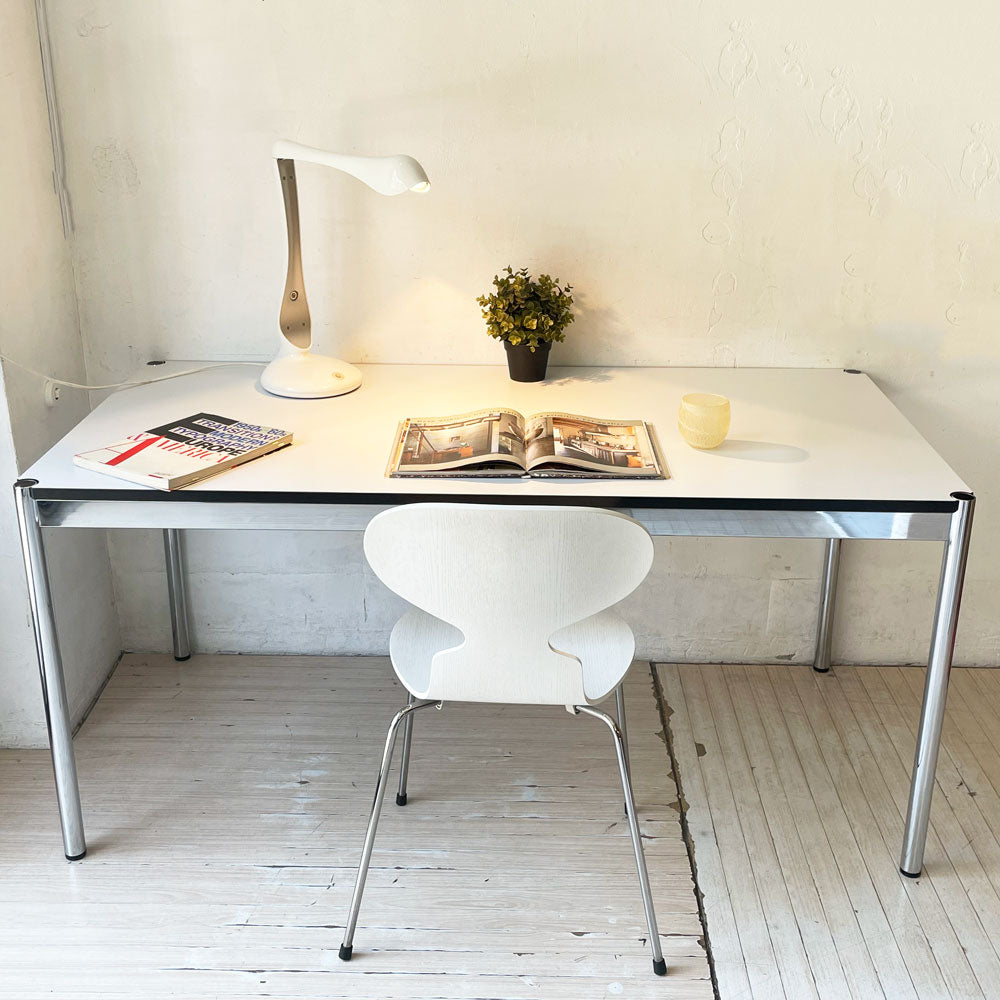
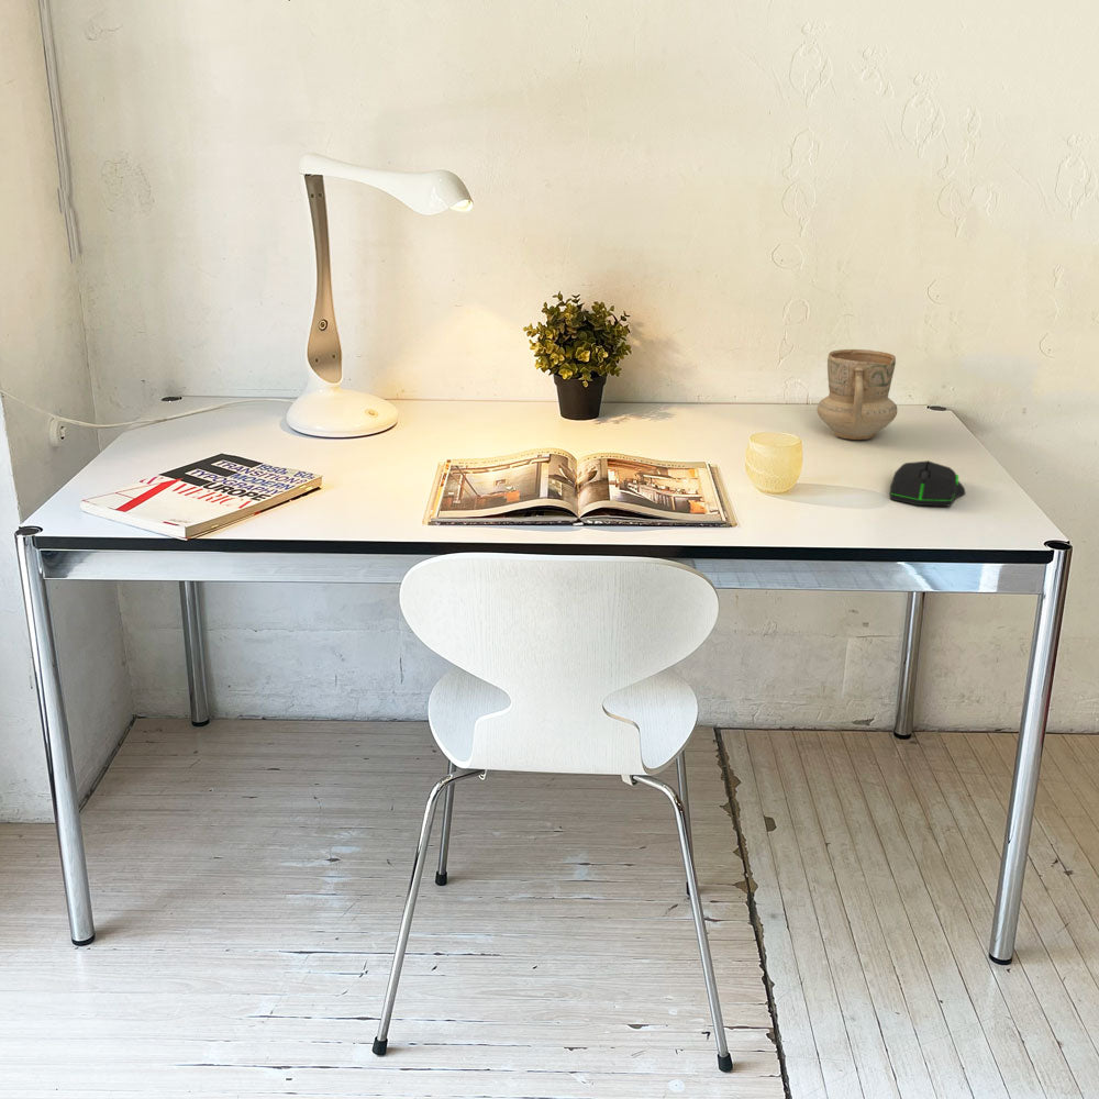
+ computer mouse [889,460,966,508]
+ mug [817,348,898,441]
